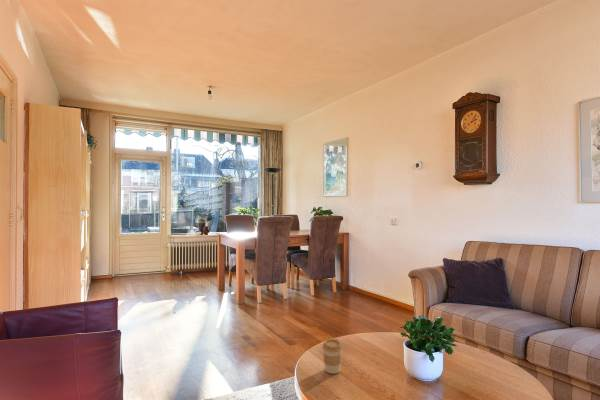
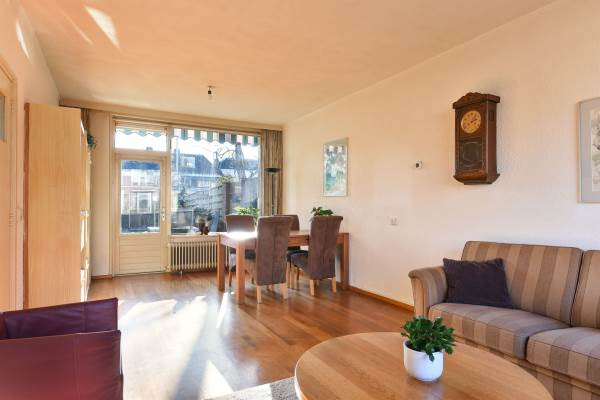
- coffee cup [321,338,344,375]
